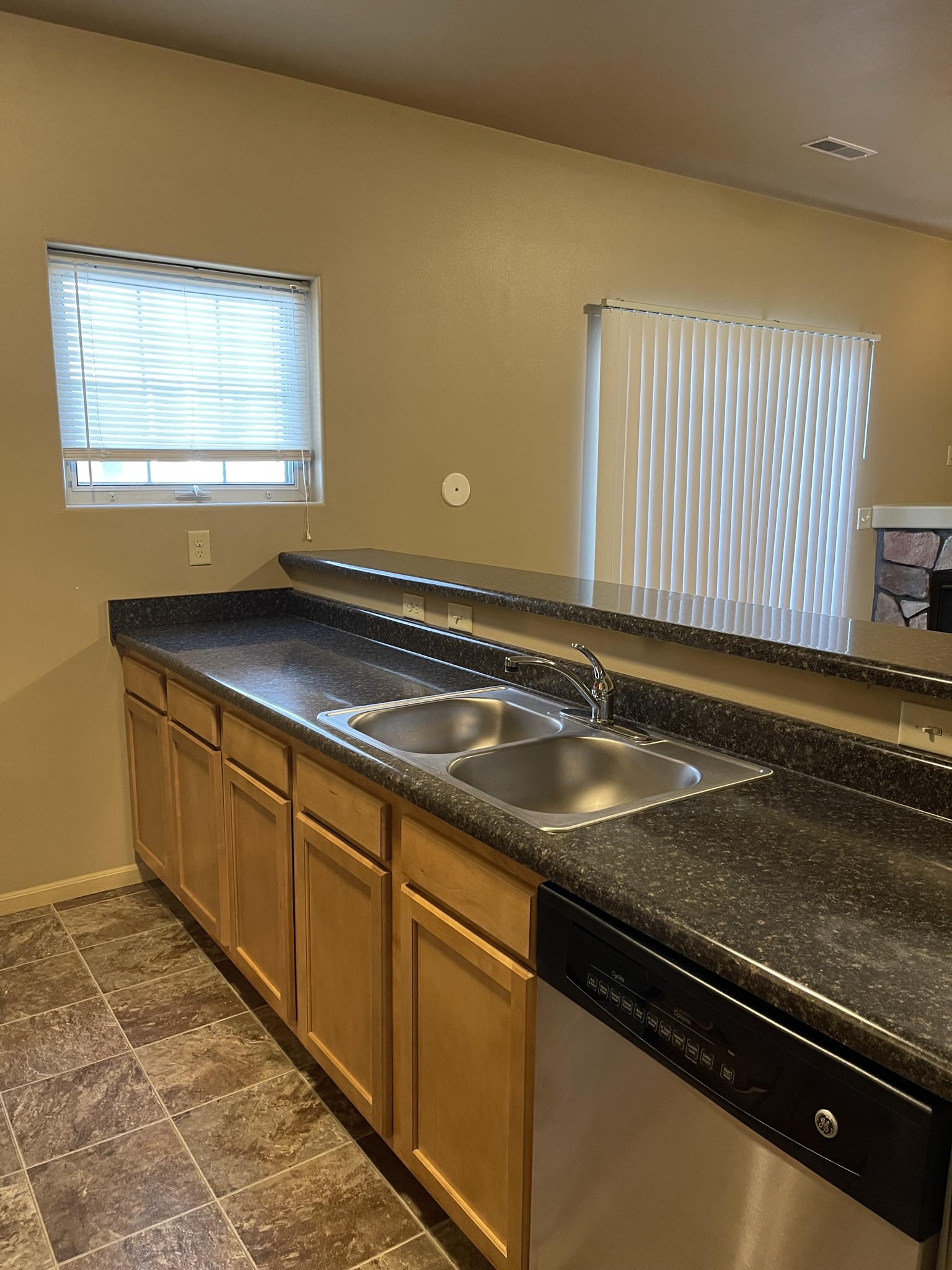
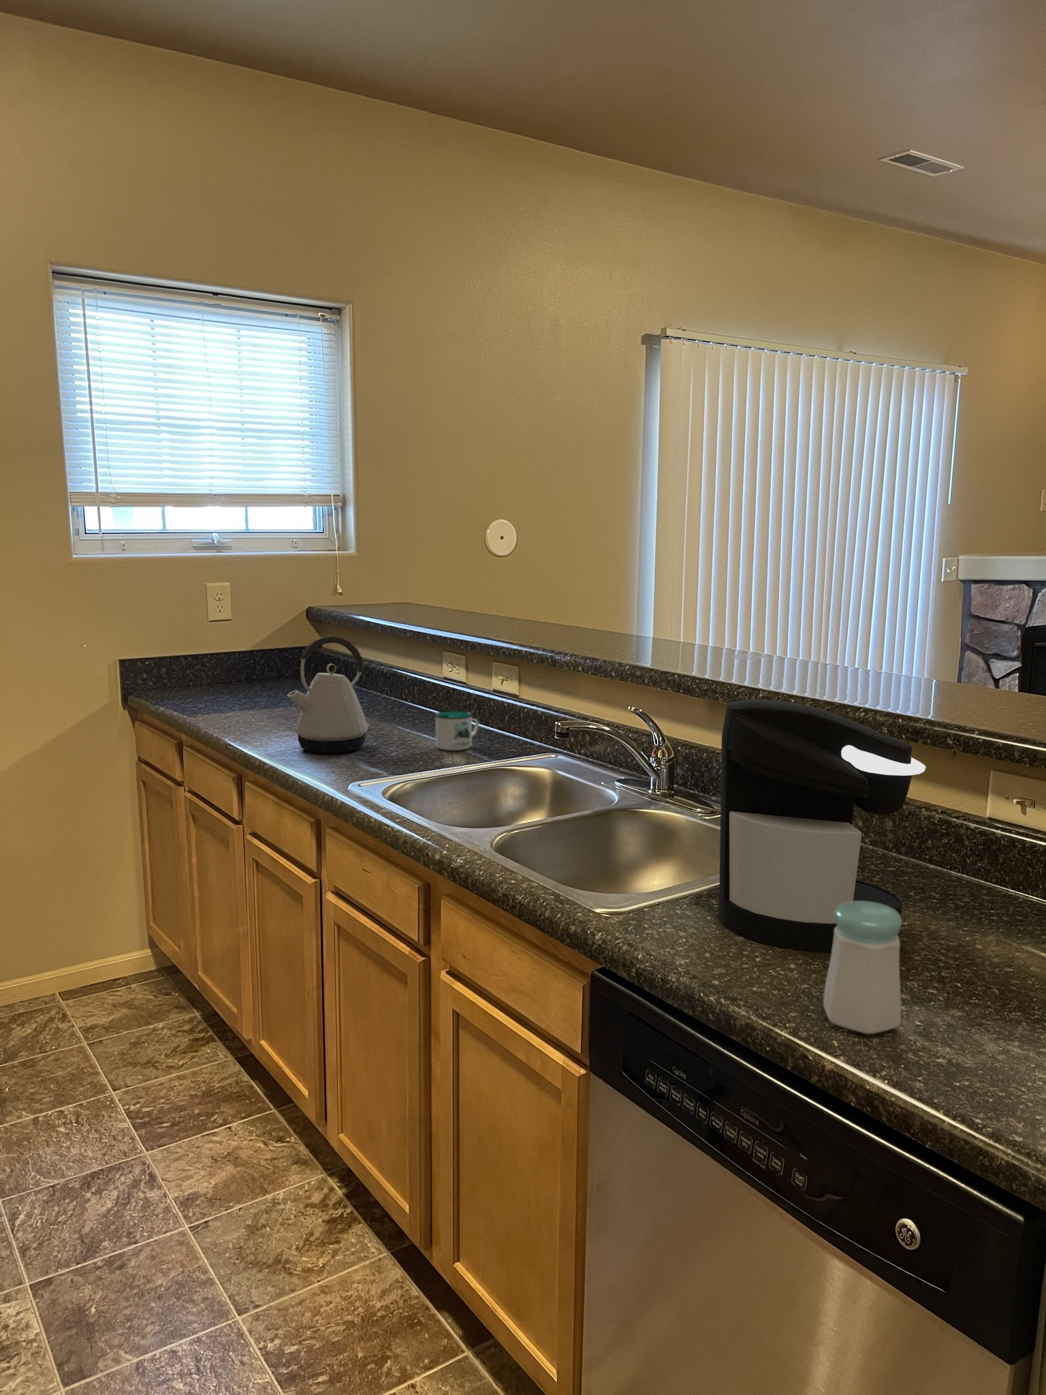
+ salt shaker [823,901,903,1035]
+ mug [434,710,479,751]
+ coffee maker [717,699,926,952]
+ kettle [287,636,370,754]
